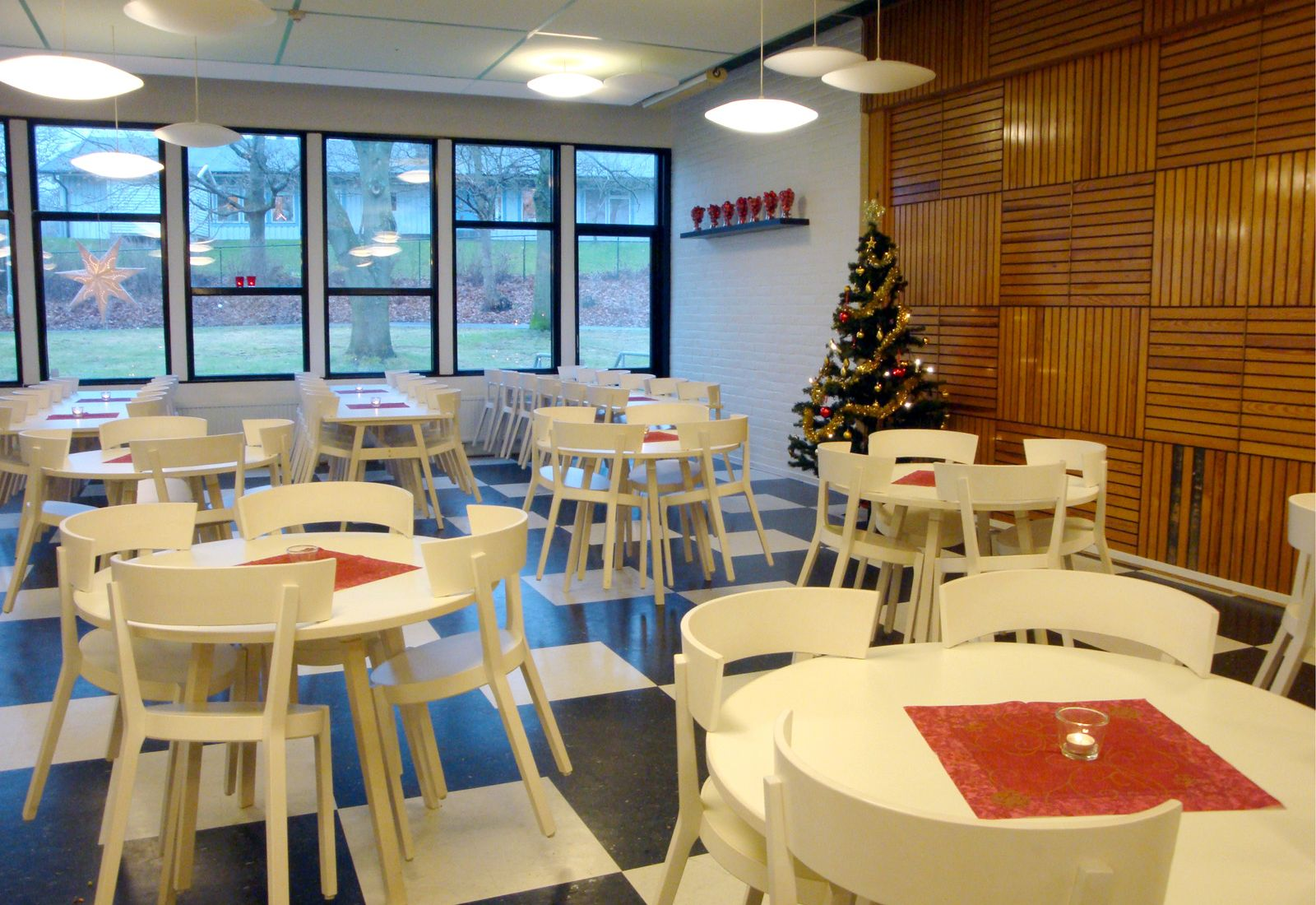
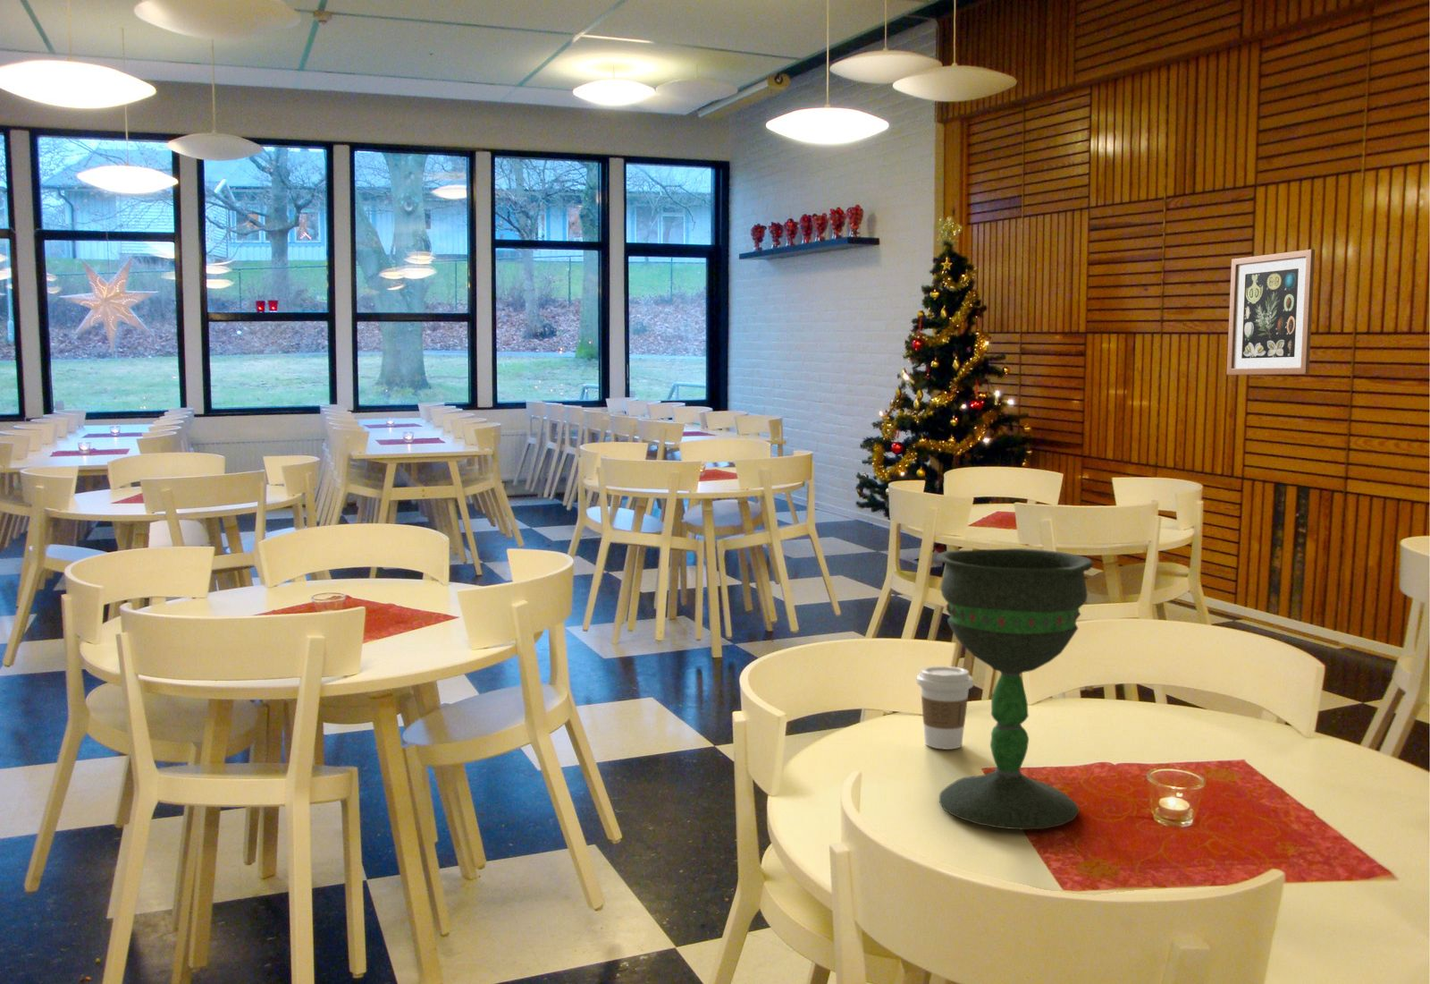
+ chalice [936,548,1095,830]
+ coffee cup [916,665,975,750]
+ wall art [1226,249,1316,376]
